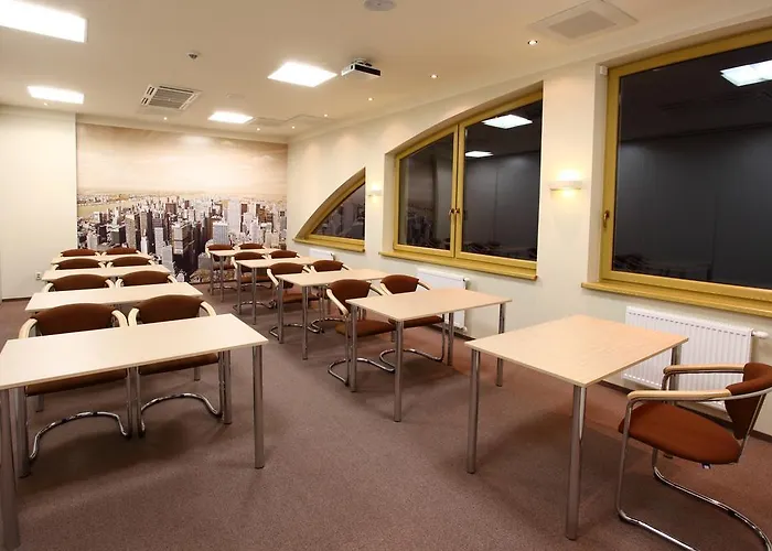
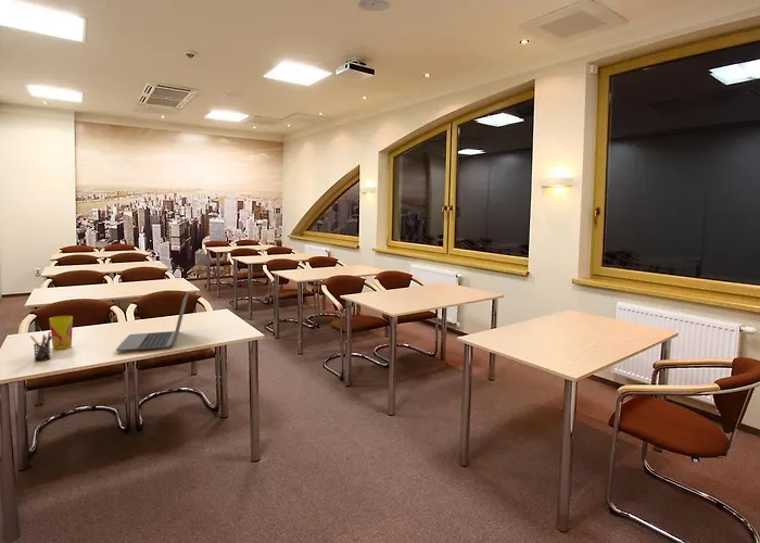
+ laptop [115,291,190,352]
+ cup [48,315,74,350]
+ pen holder [29,331,52,362]
